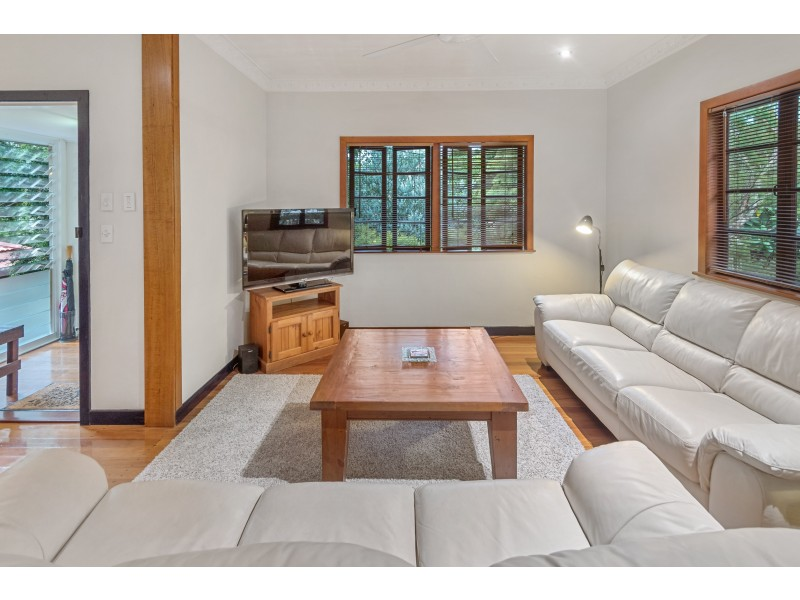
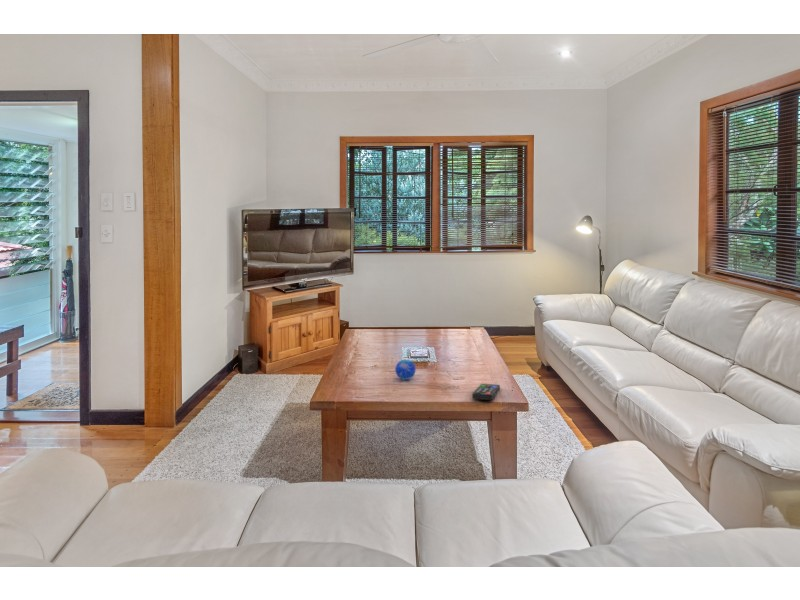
+ decorative orb [394,358,417,381]
+ remote control [471,383,501,401]
